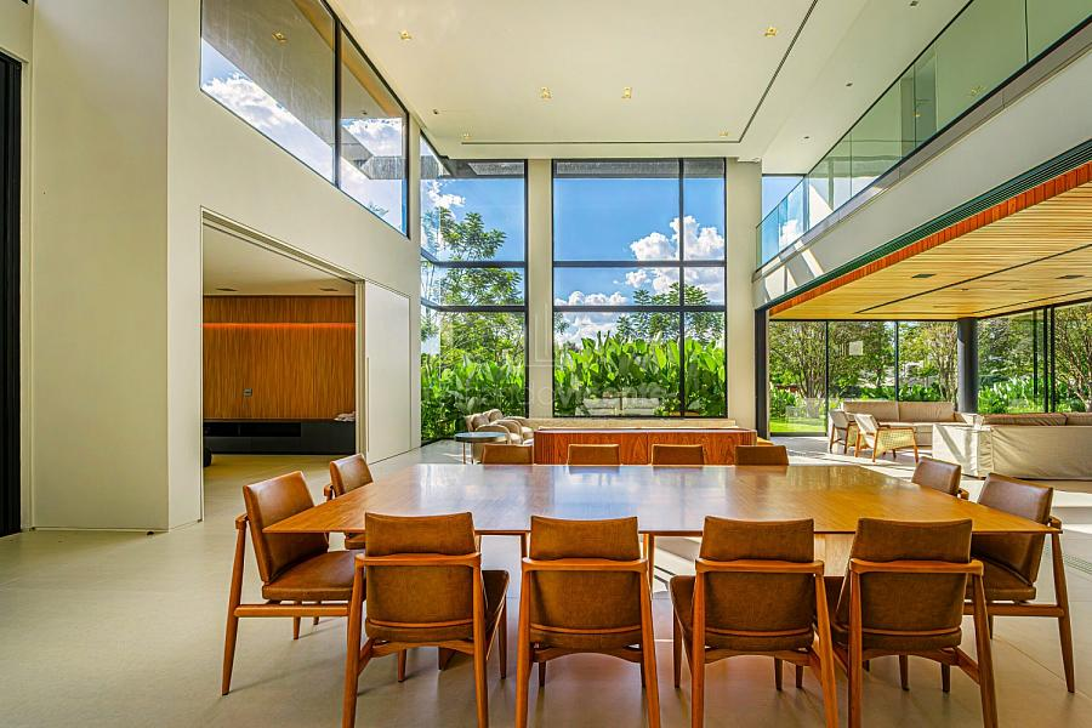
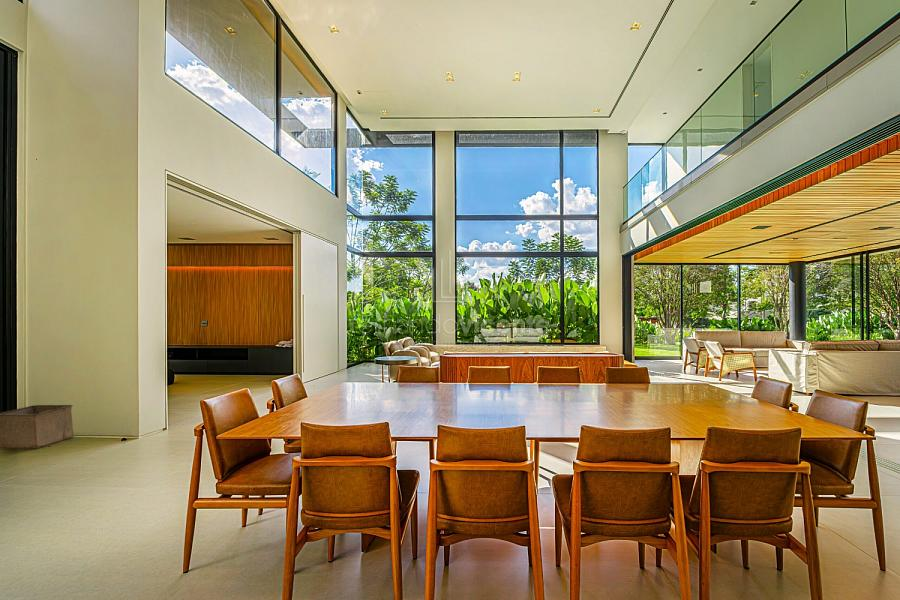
+ storage bin [0,404,75,450]
